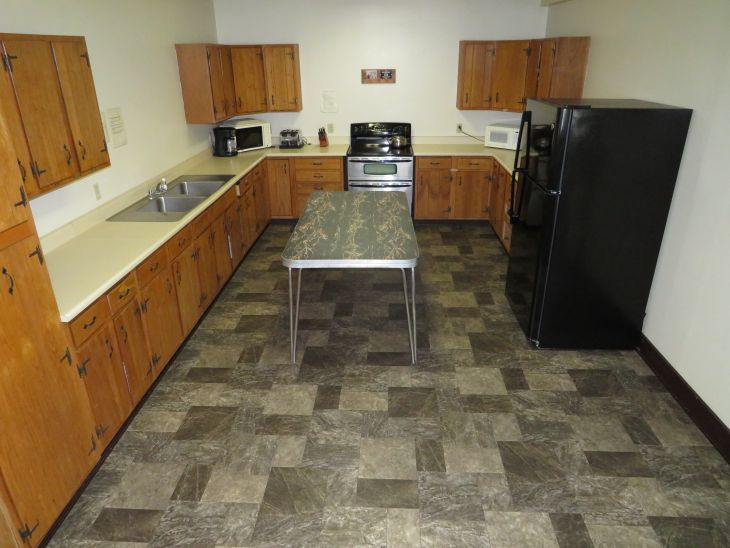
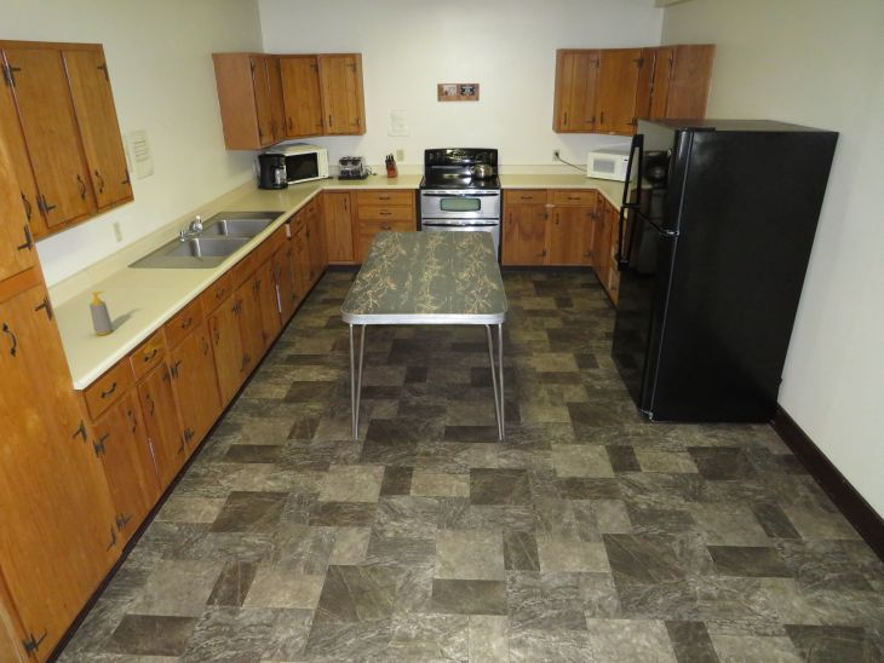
+ soap bottle [88,289,114,336]
